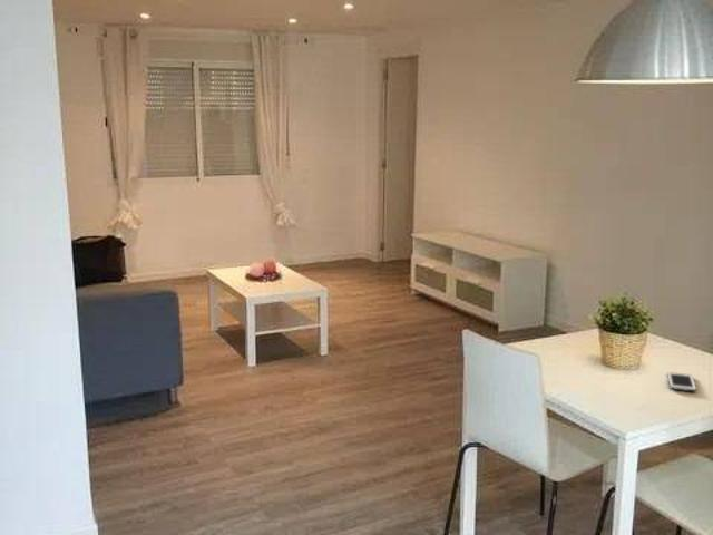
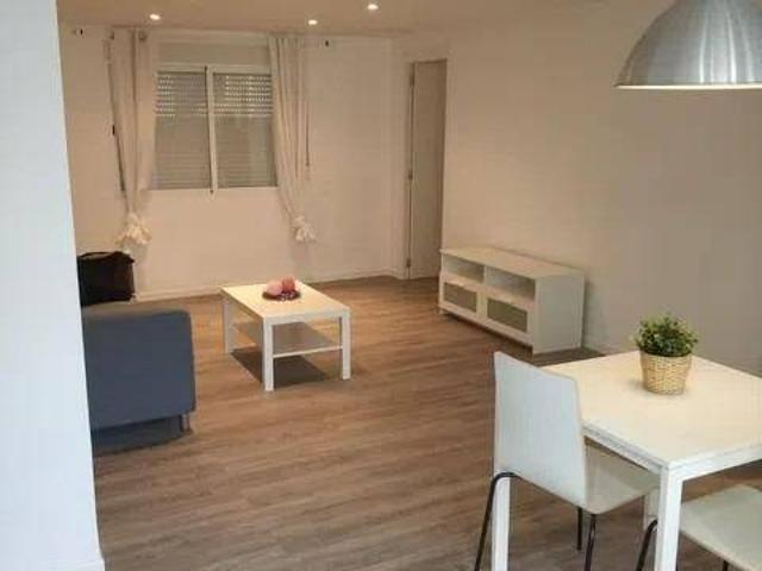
- cell phone [666,371,697,392]
